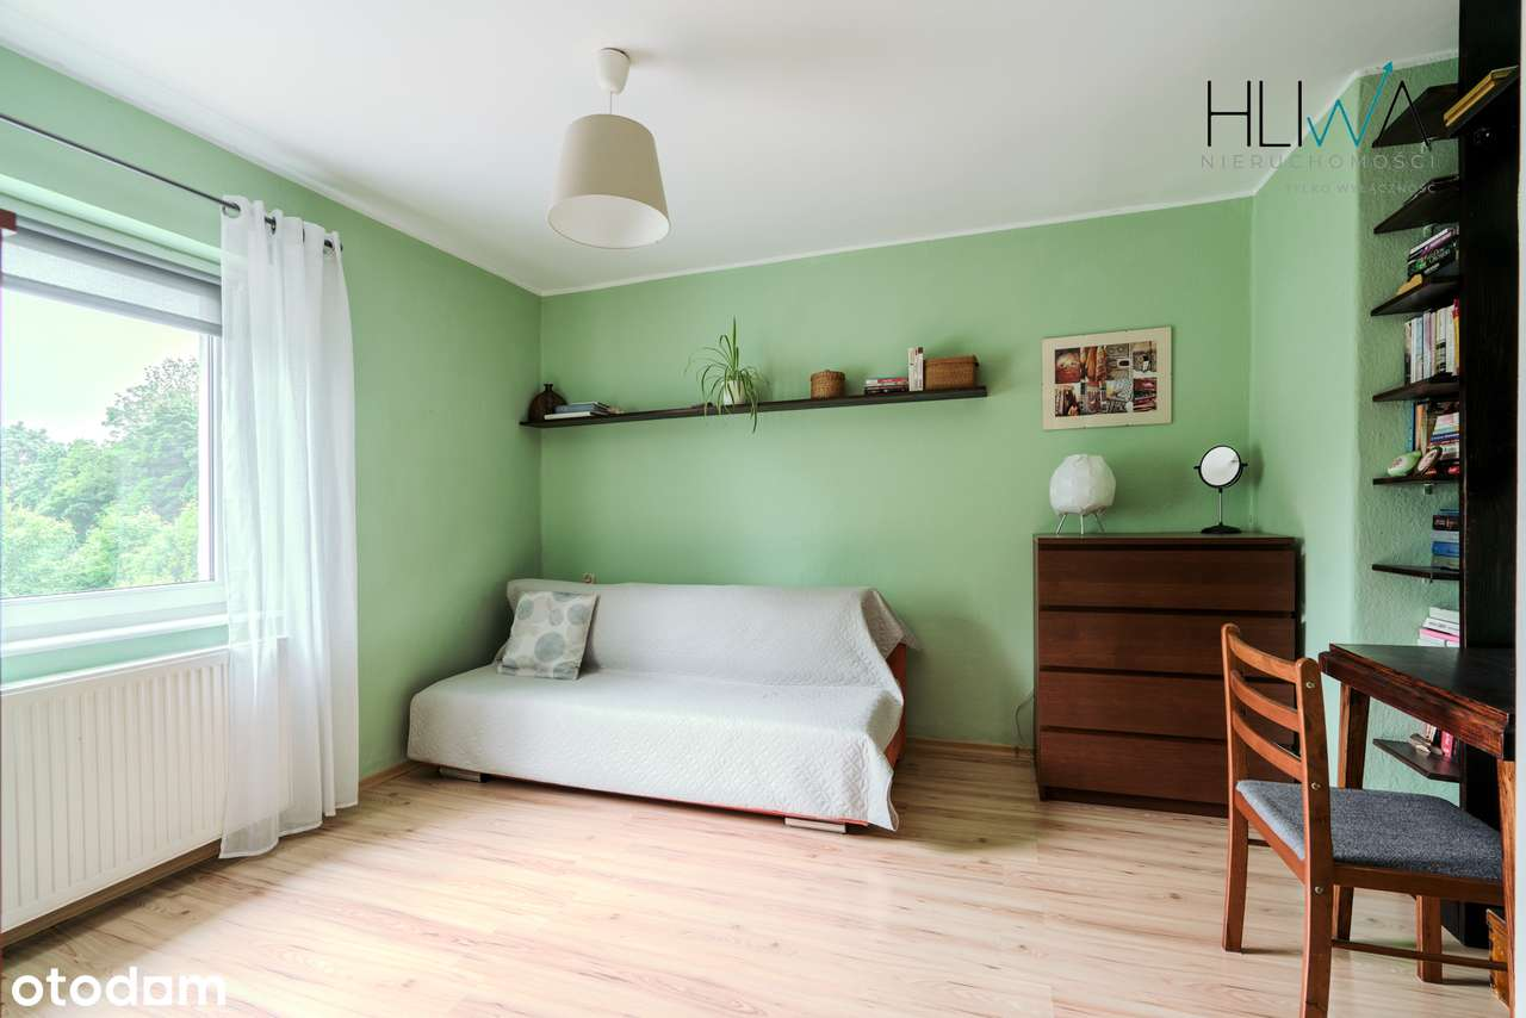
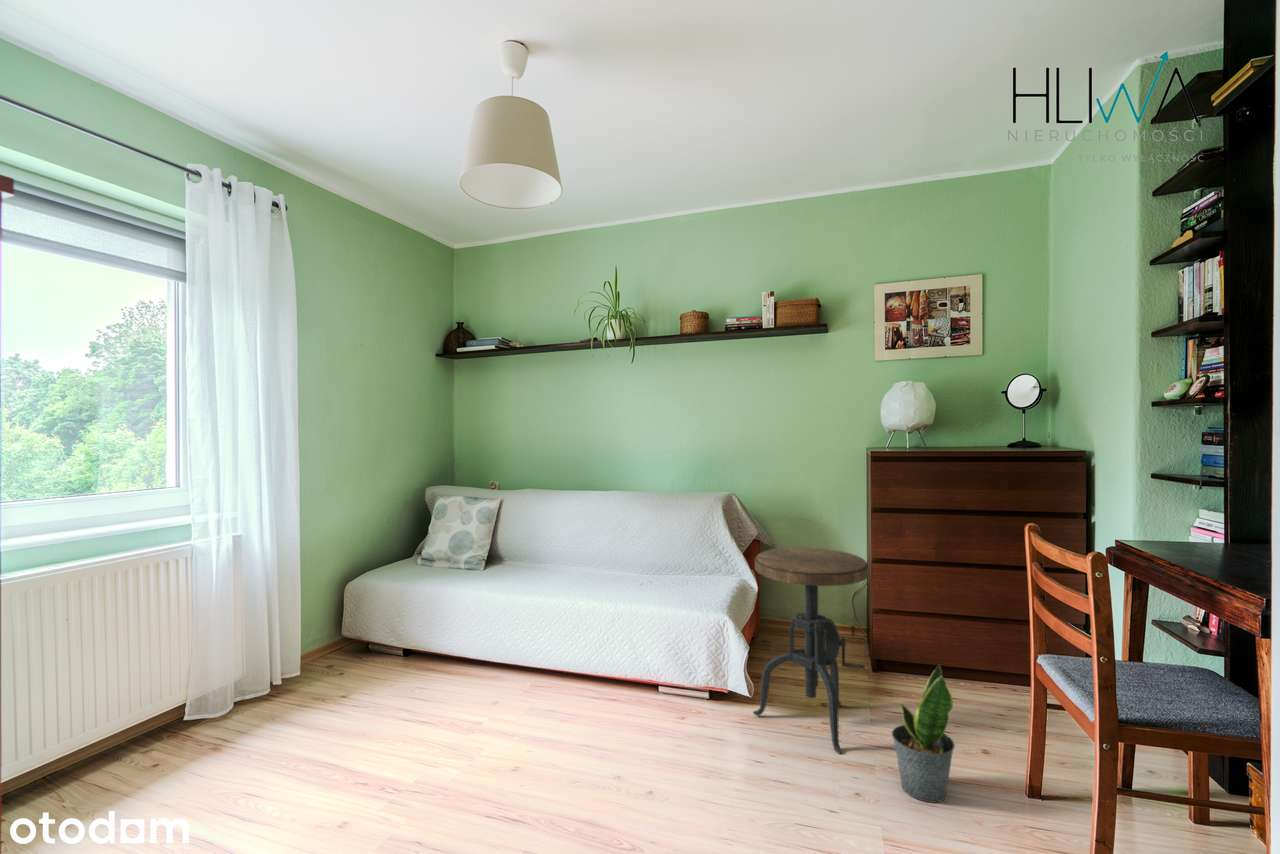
+ side table [753,546,870,755]
+ potted plant [891,663,956,804]
